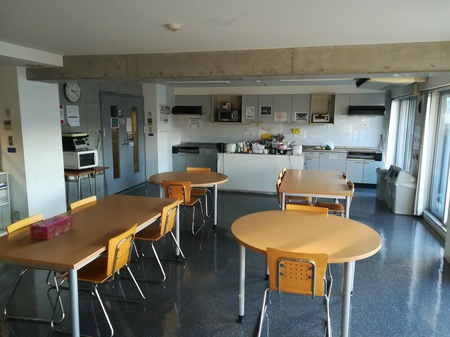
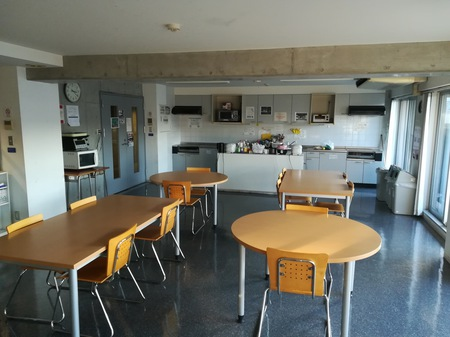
- tissue box [29,215,73,241]
